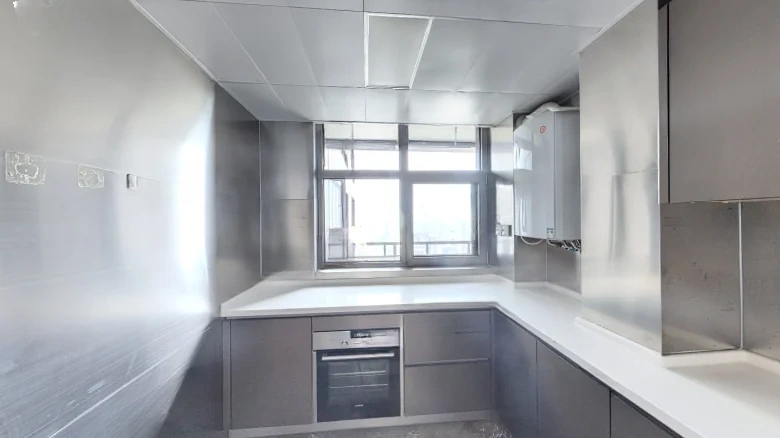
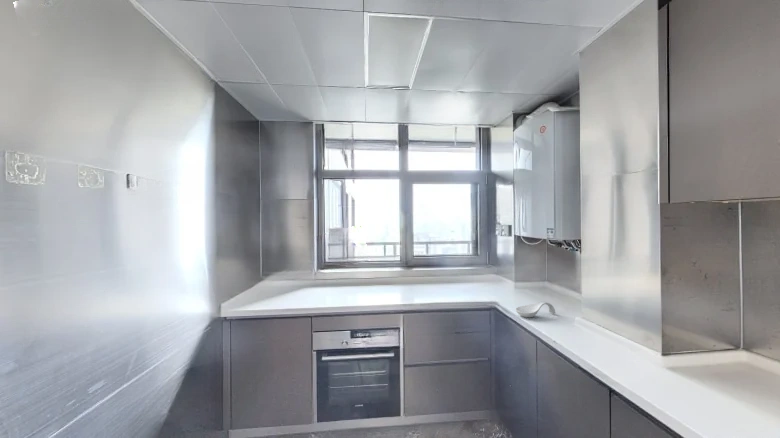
+ spoon rest [514,300,557,318]
